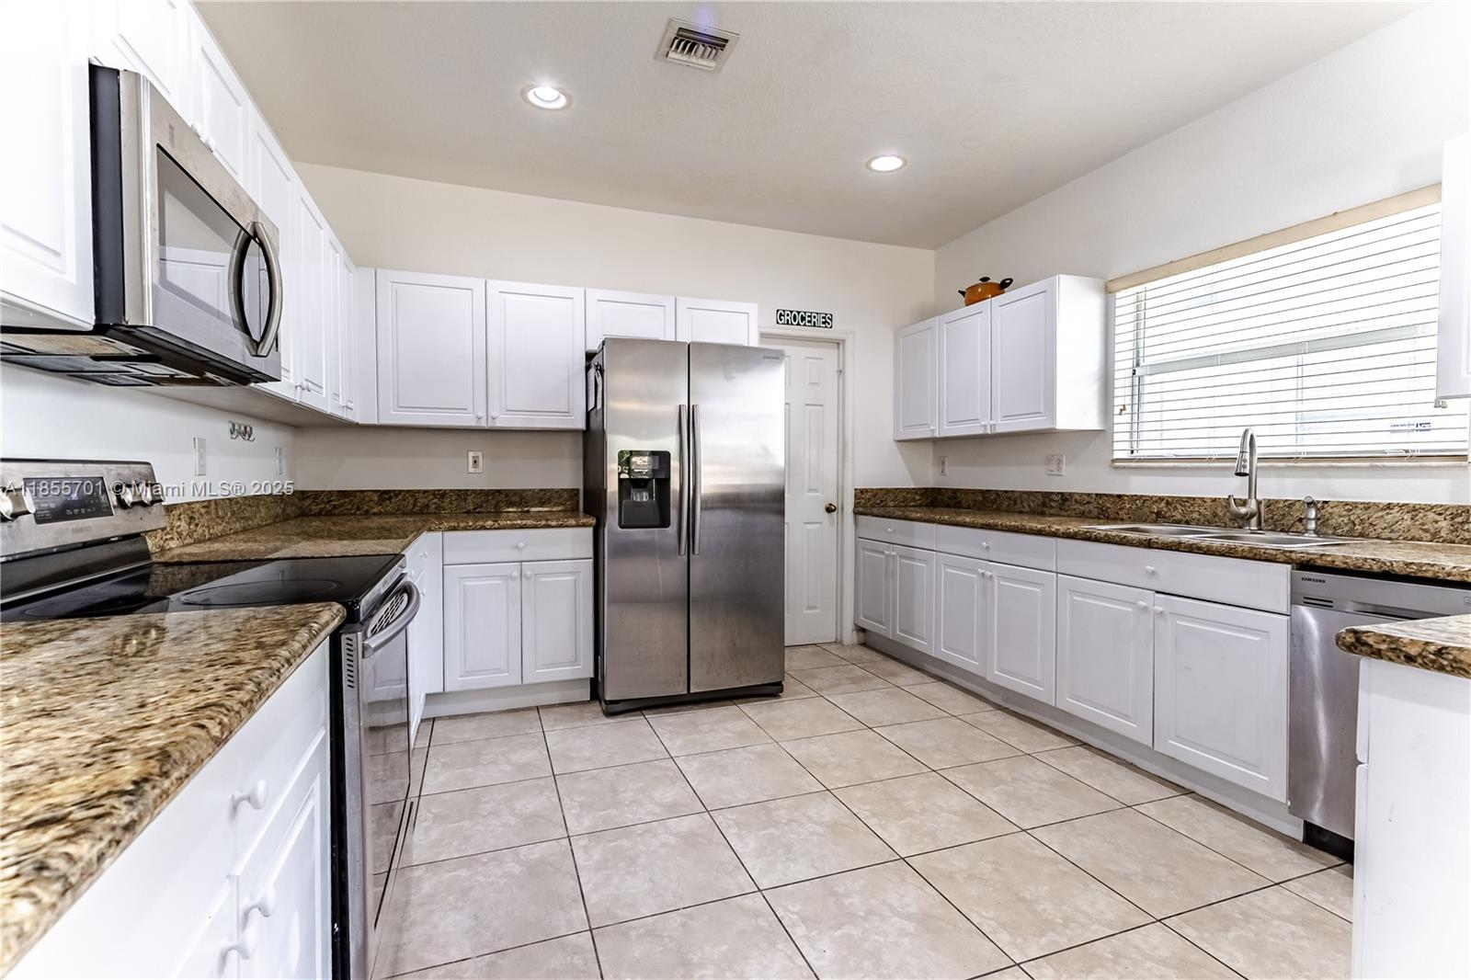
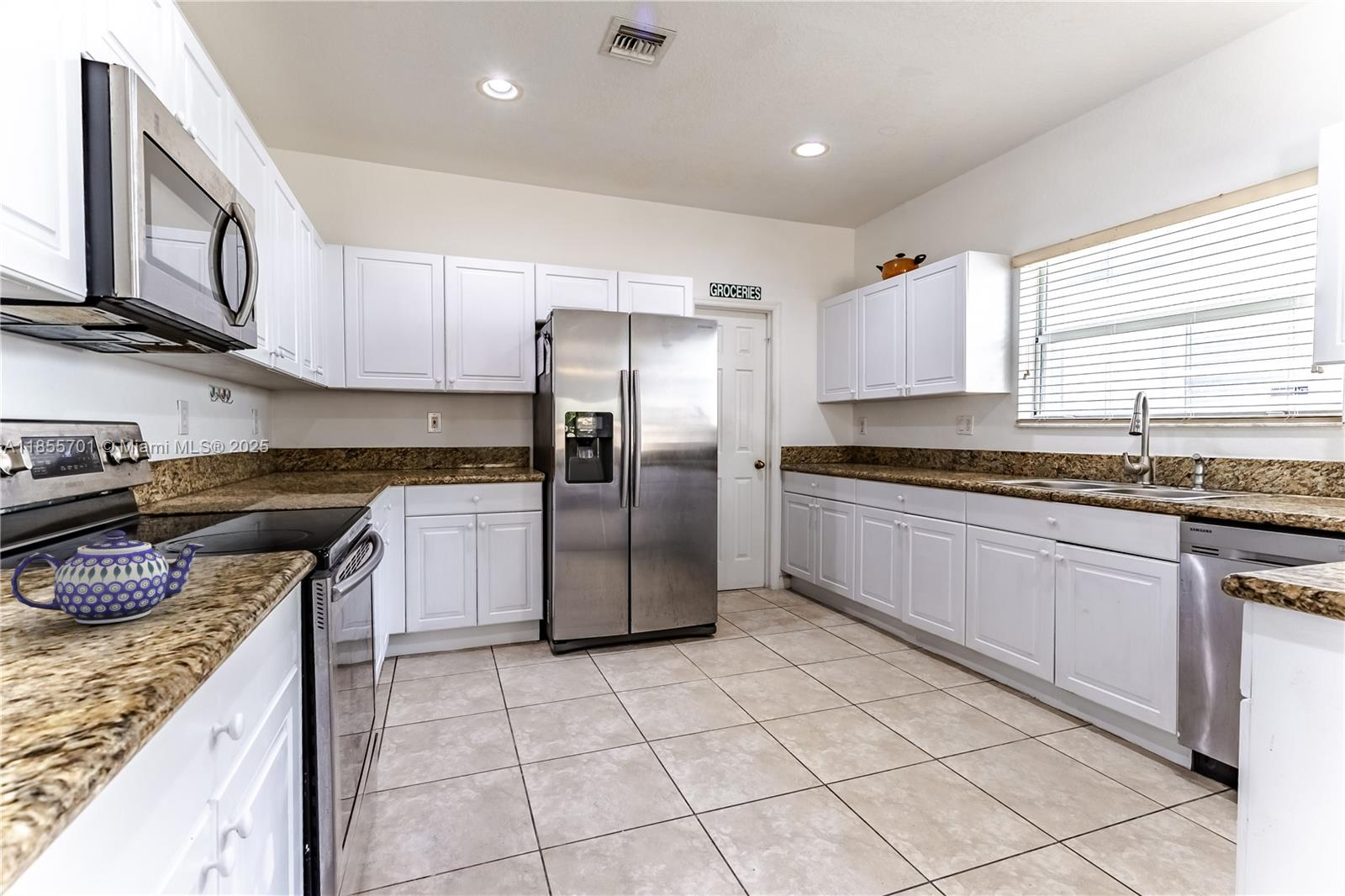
+ teapot [10,530,206,625]
